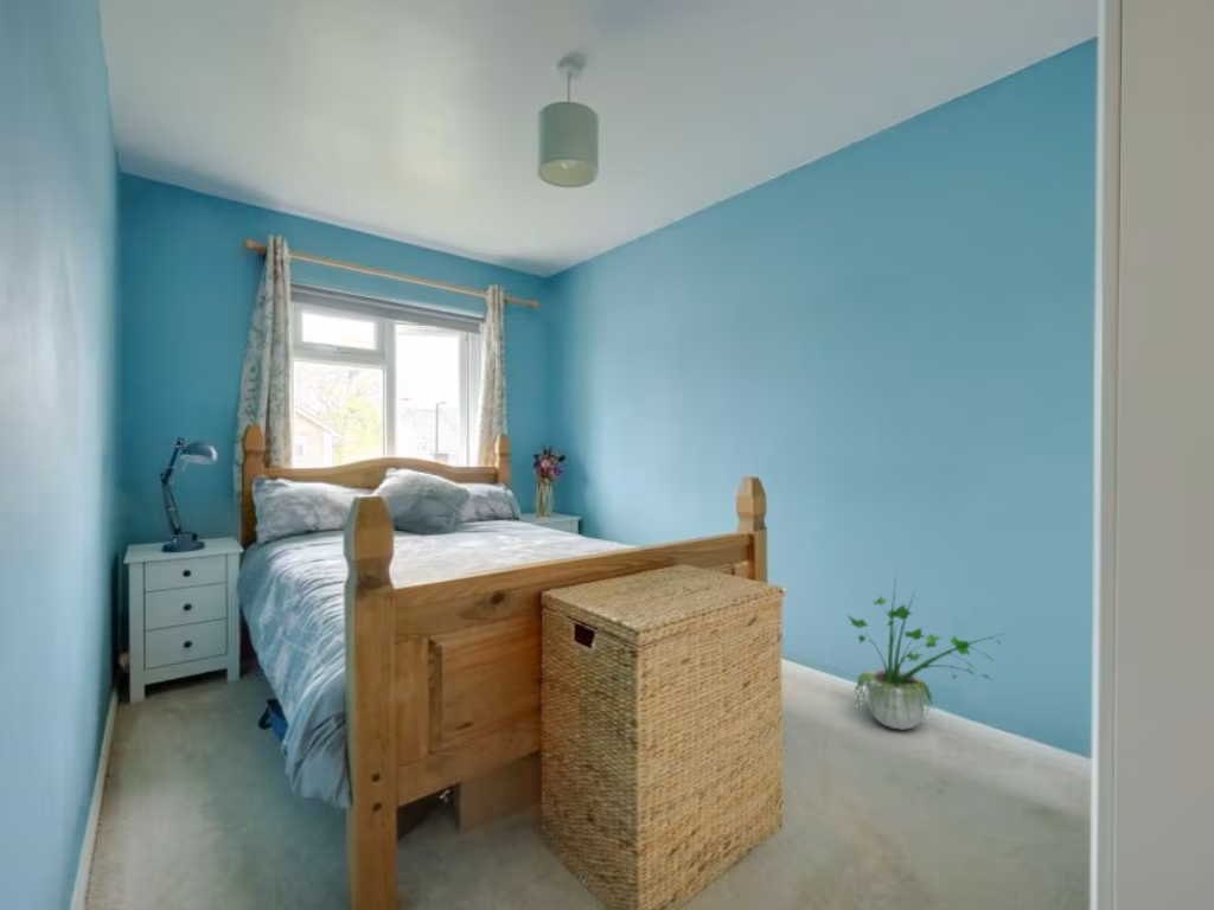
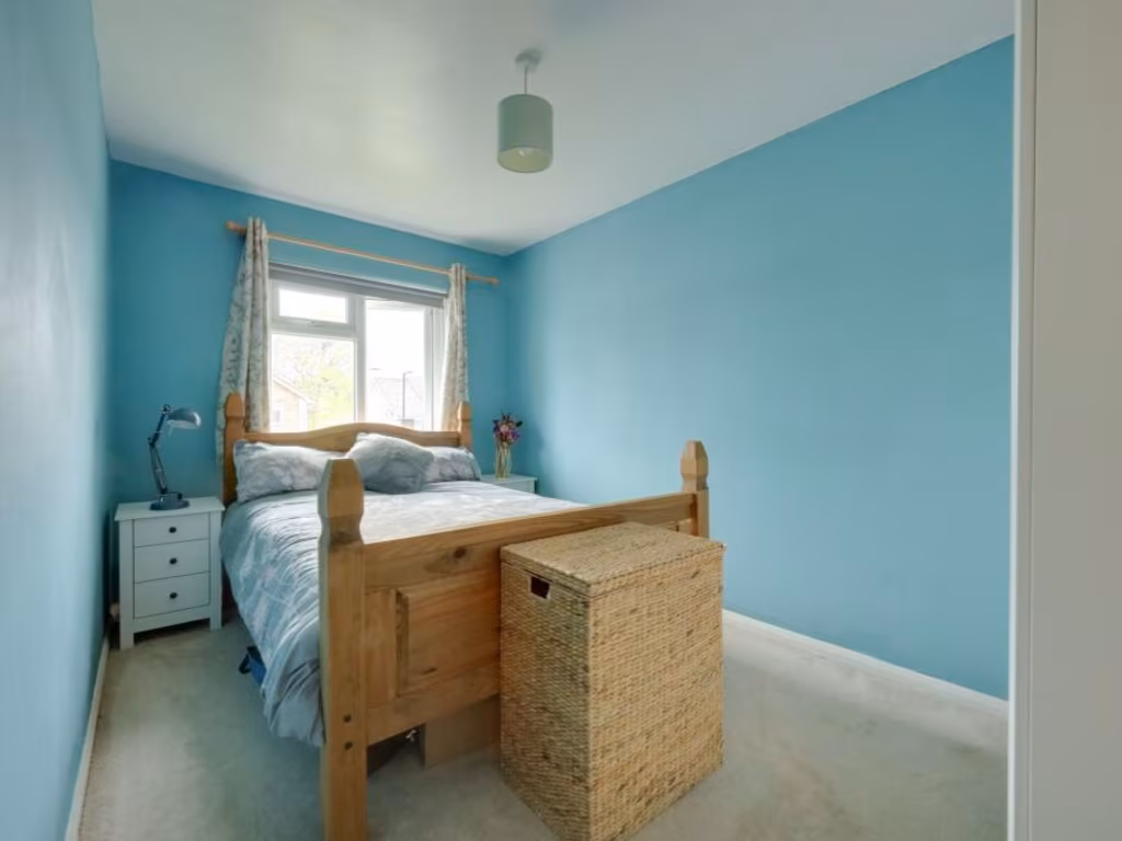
- potted plant [846,576,1008,731]
